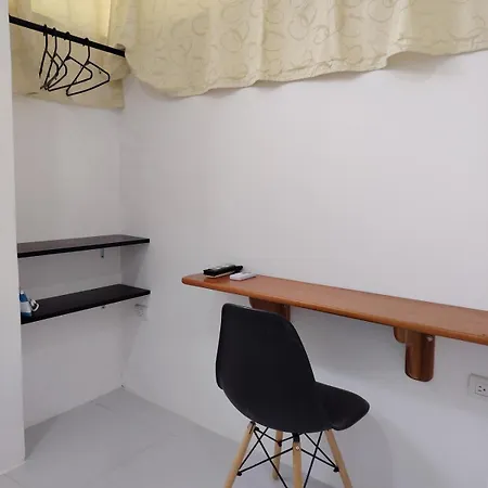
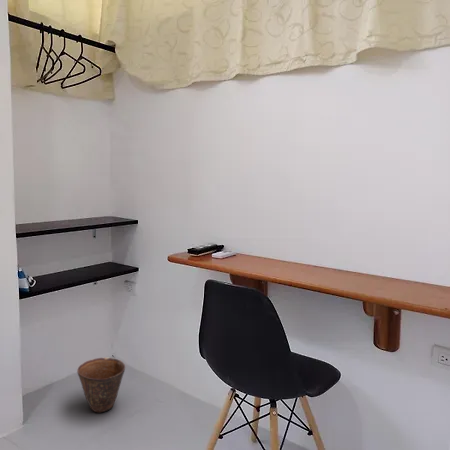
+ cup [76,356,126,413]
